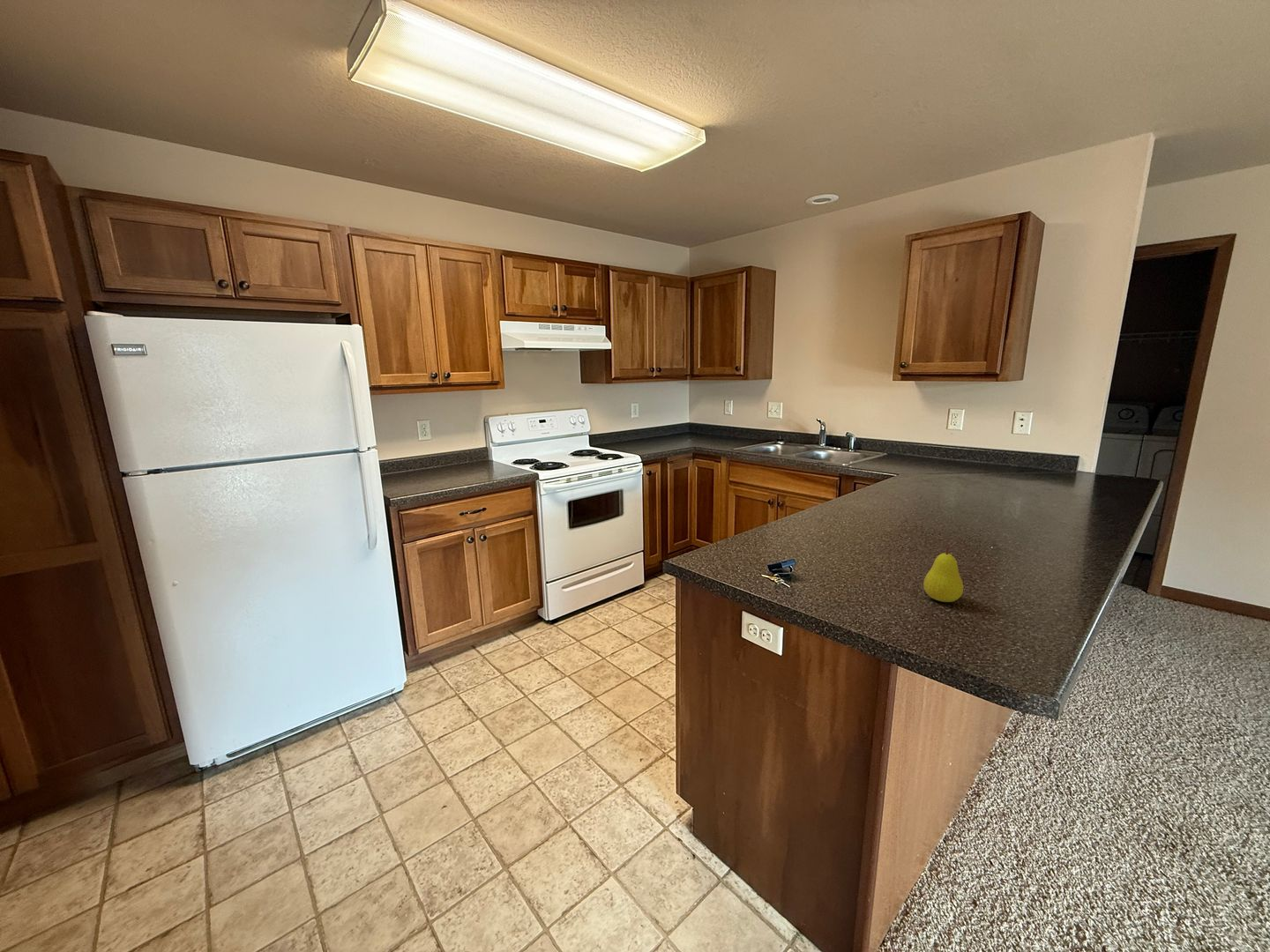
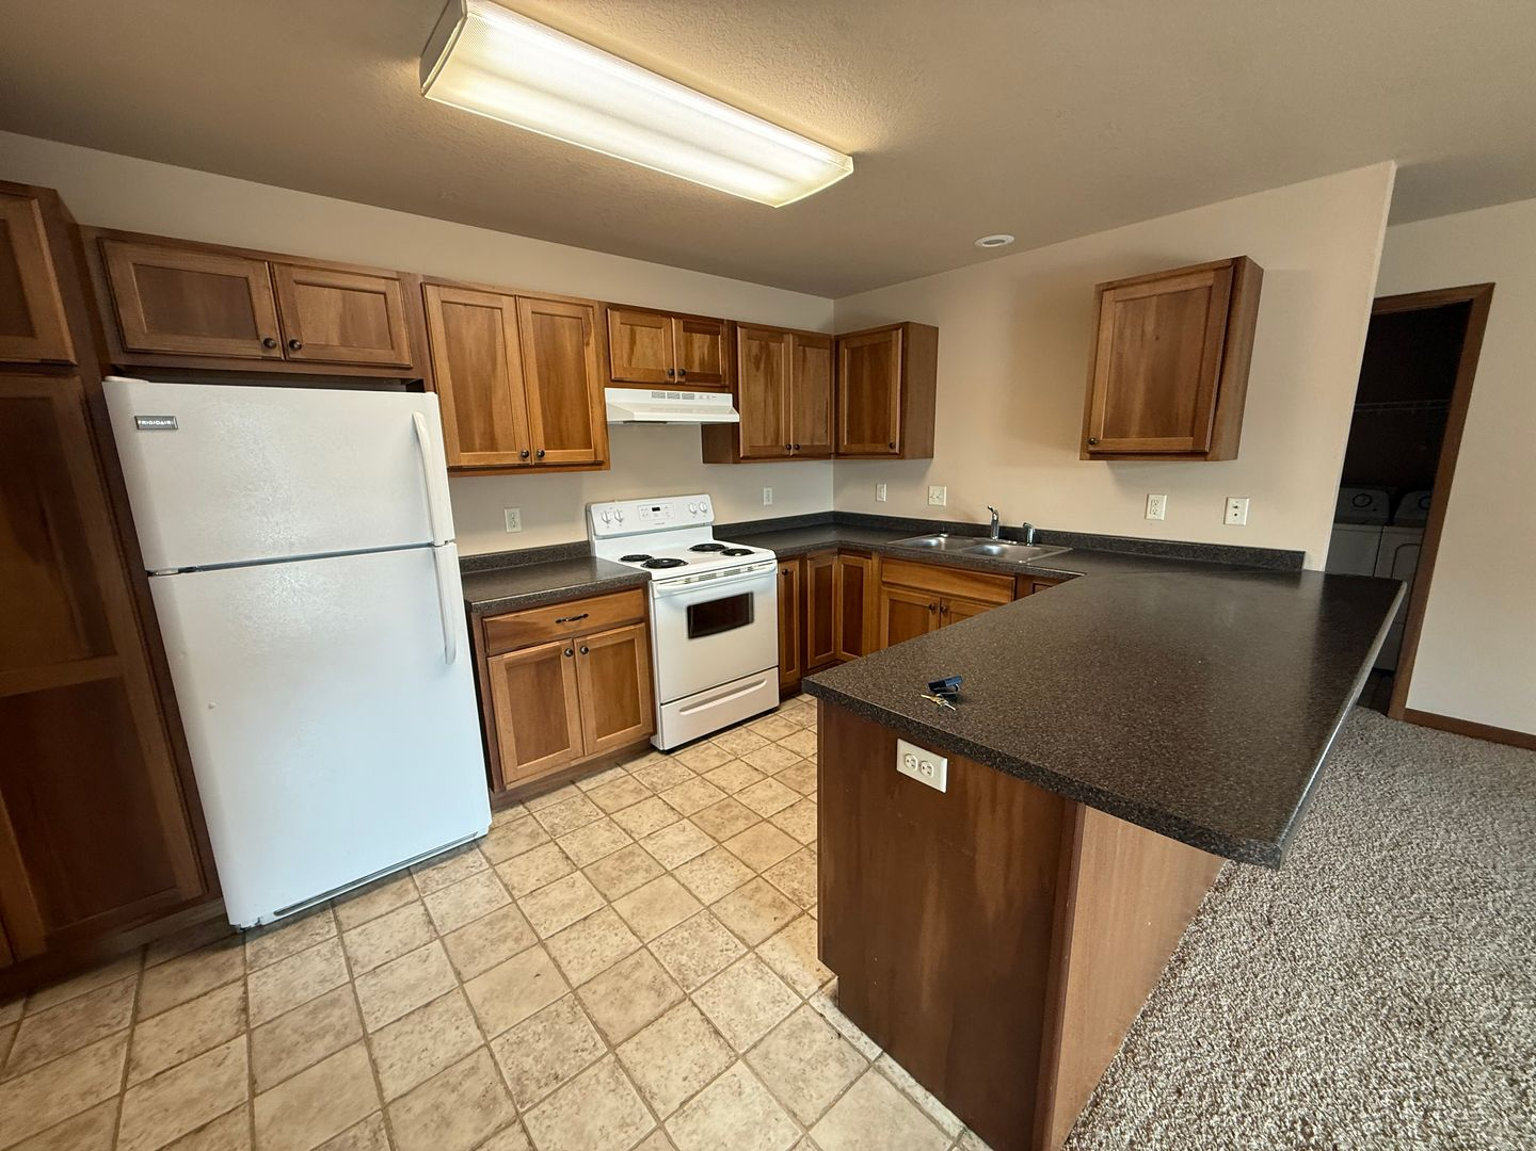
- fruit [923,547,964,603]
